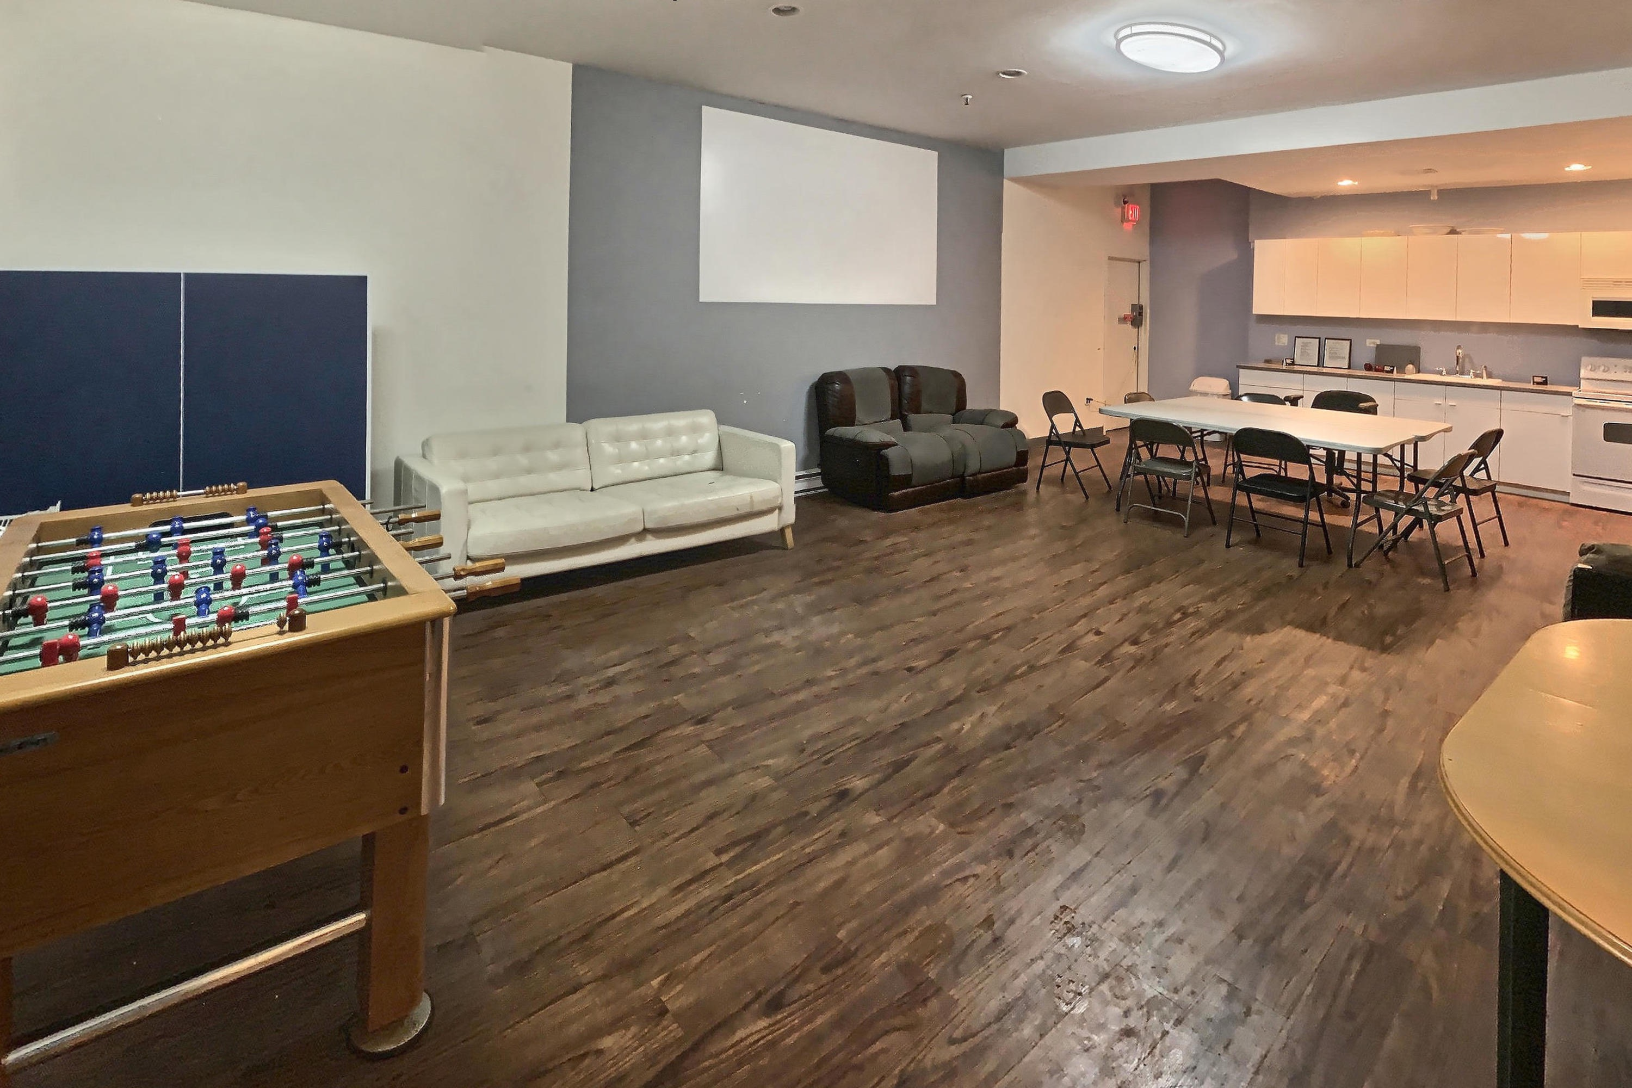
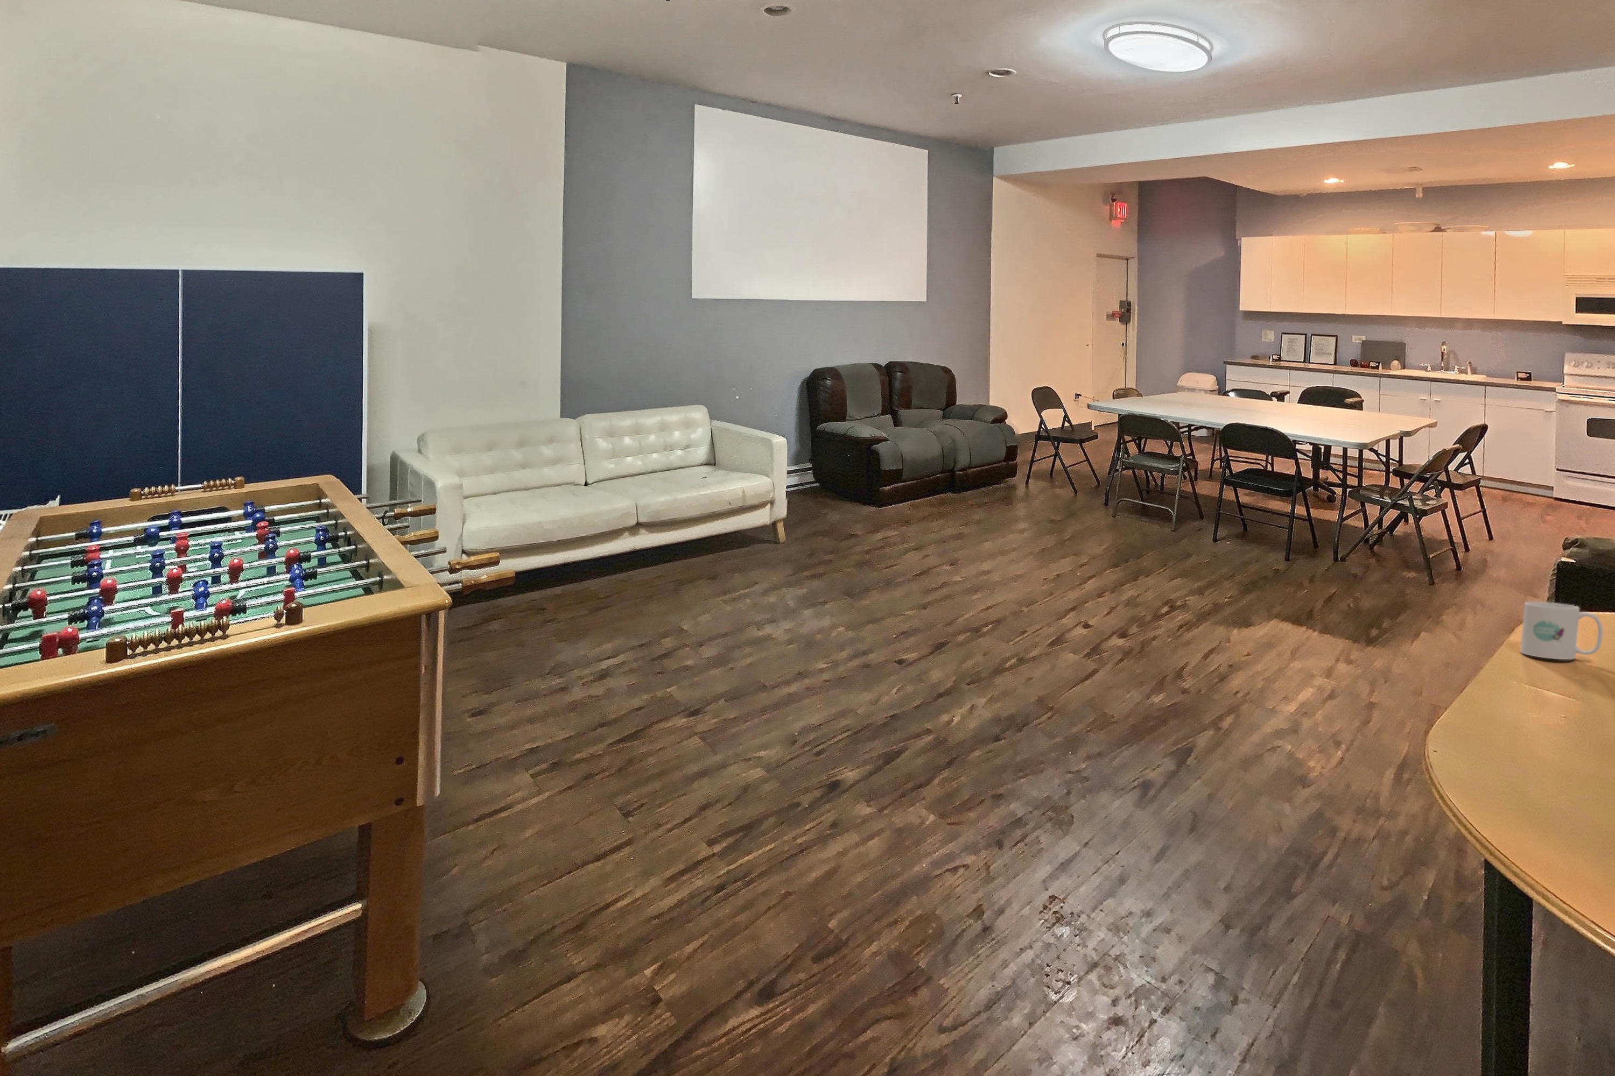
+ mug [1520,602,1603,660]
